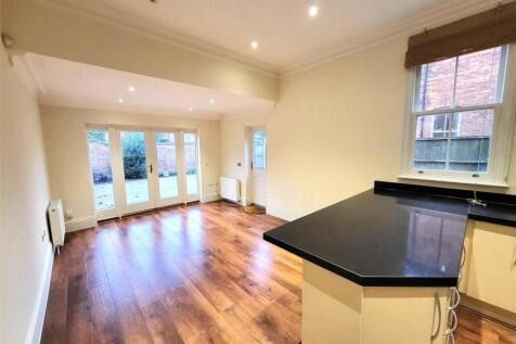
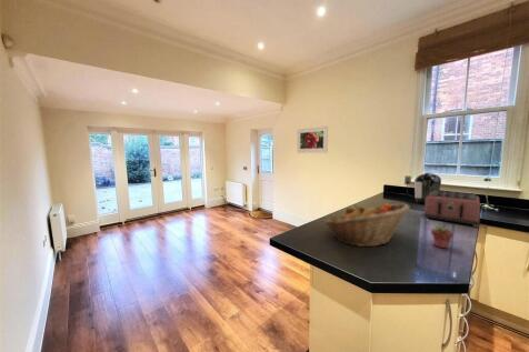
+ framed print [296,125,329,154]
+ fruit basket [323,202,410,248]
+ potted succulent [430,223,453,250]
+ coffee maker [403,172,442,205]
+ toaster [422,190,481,228]
